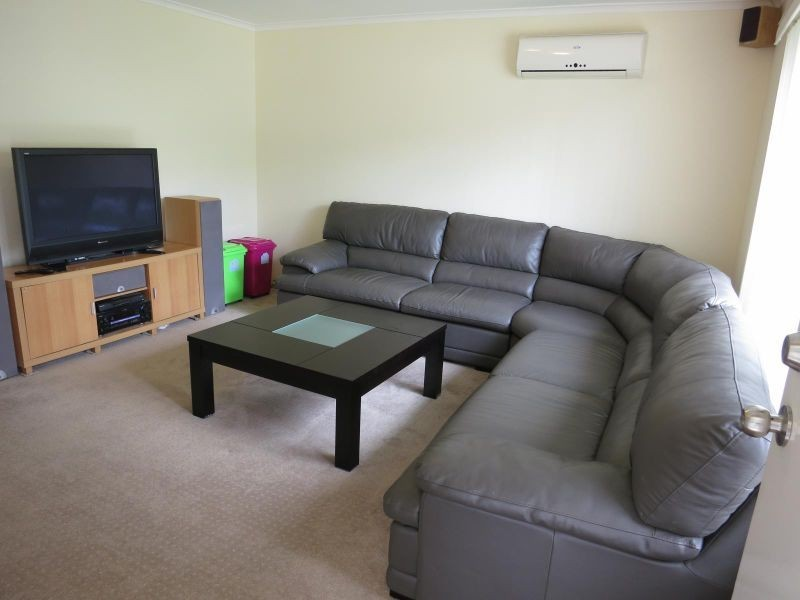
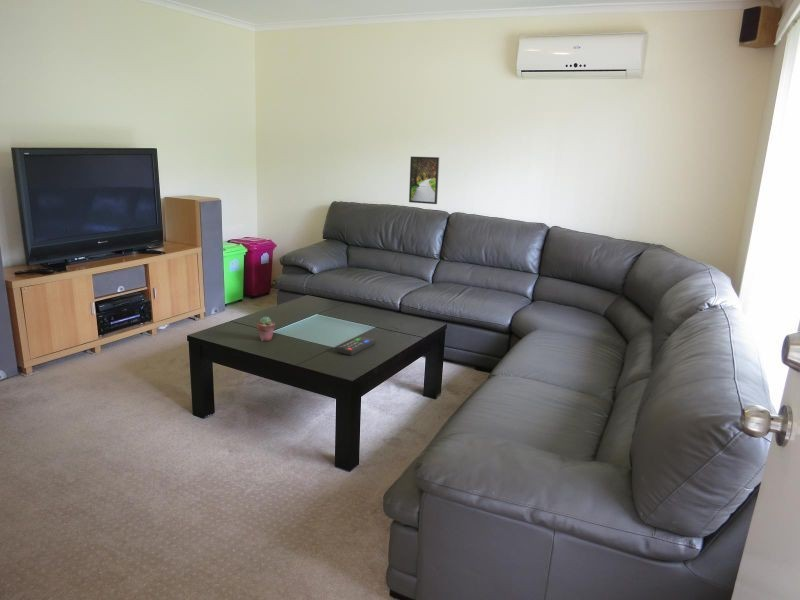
+ remote control [336,336,376,356]
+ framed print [408,155,440,205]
+ potted succulent [256,316,276,342]
